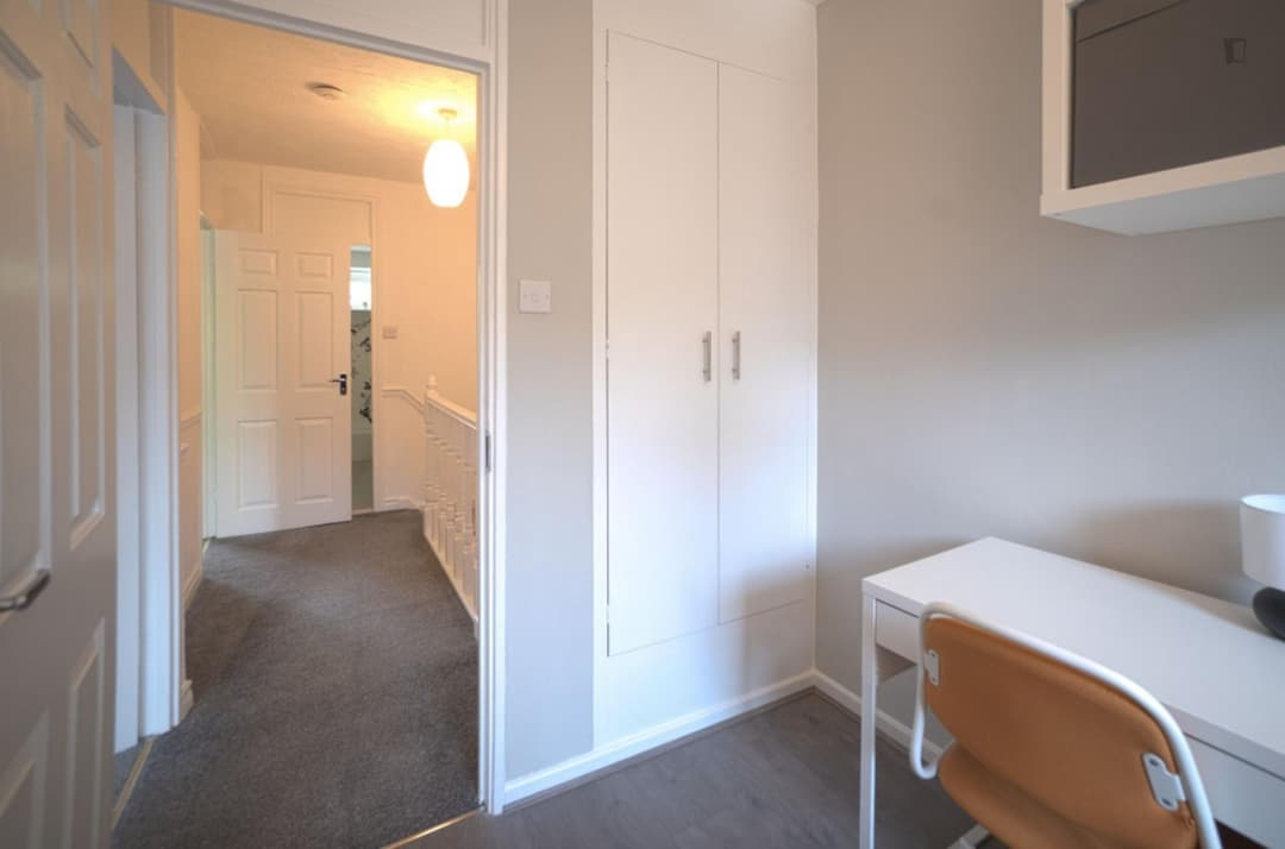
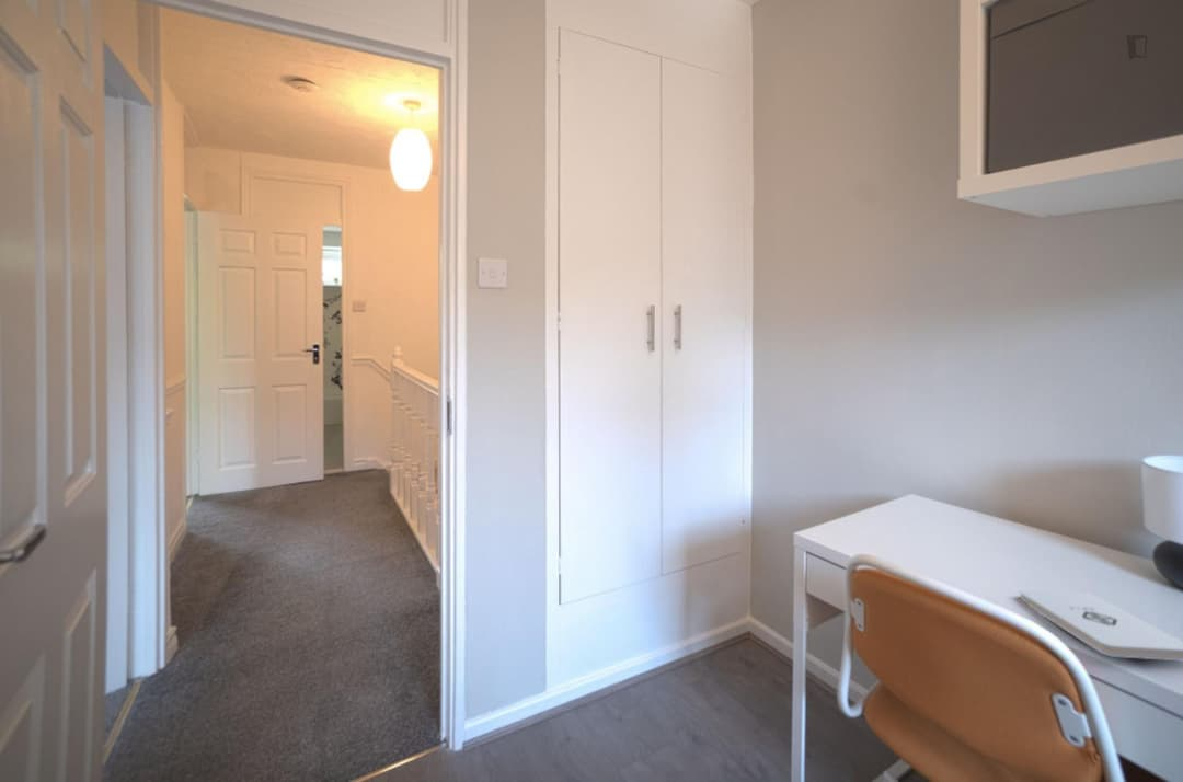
+ notepad [1019,589,1183,662]
